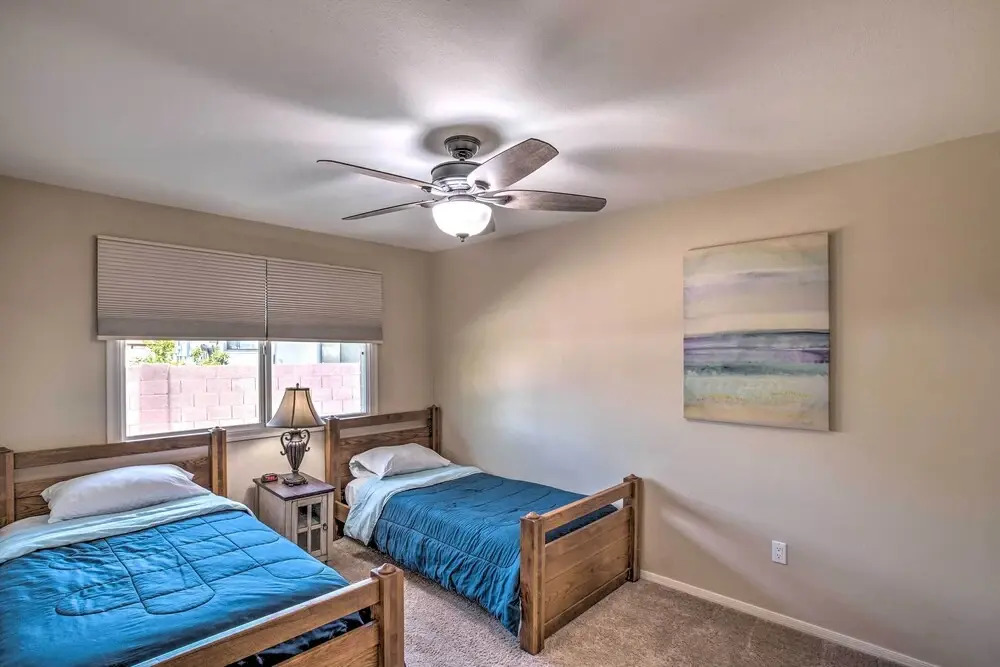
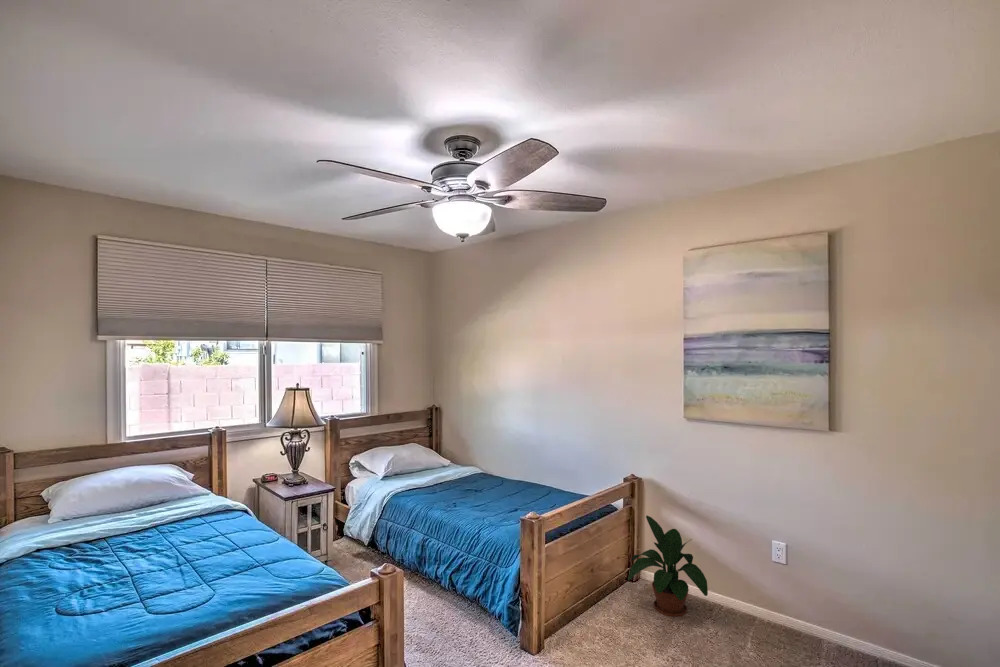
+ potted plant [627,515,709,618]
